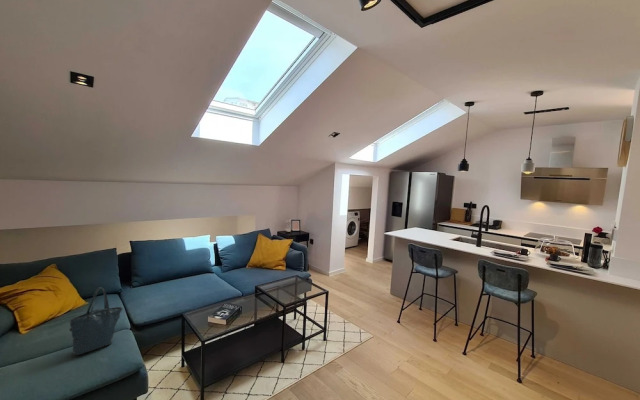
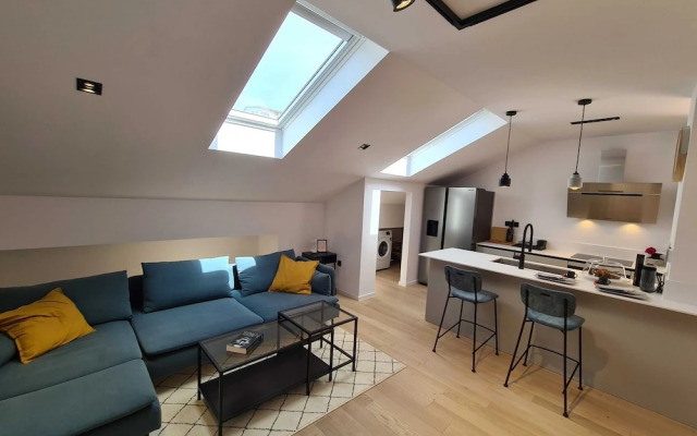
- tote bag [68,286,124,356]
